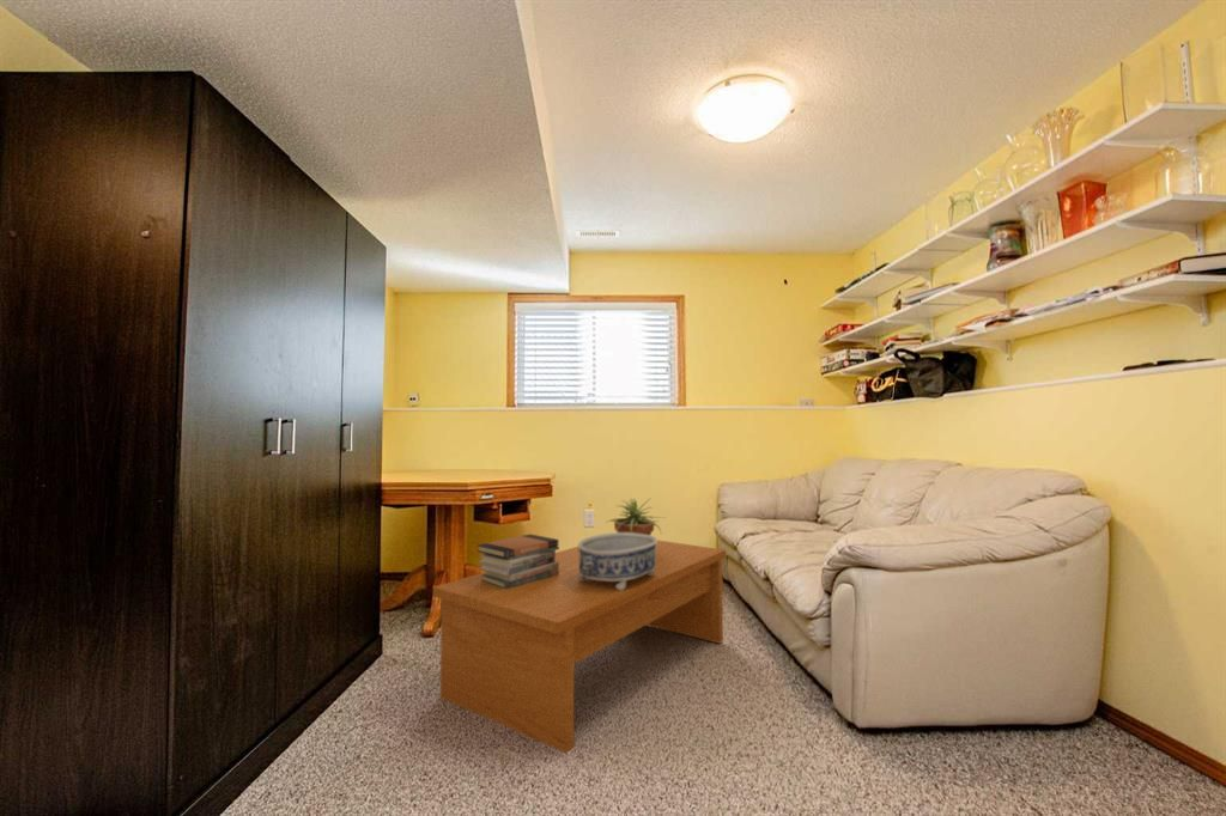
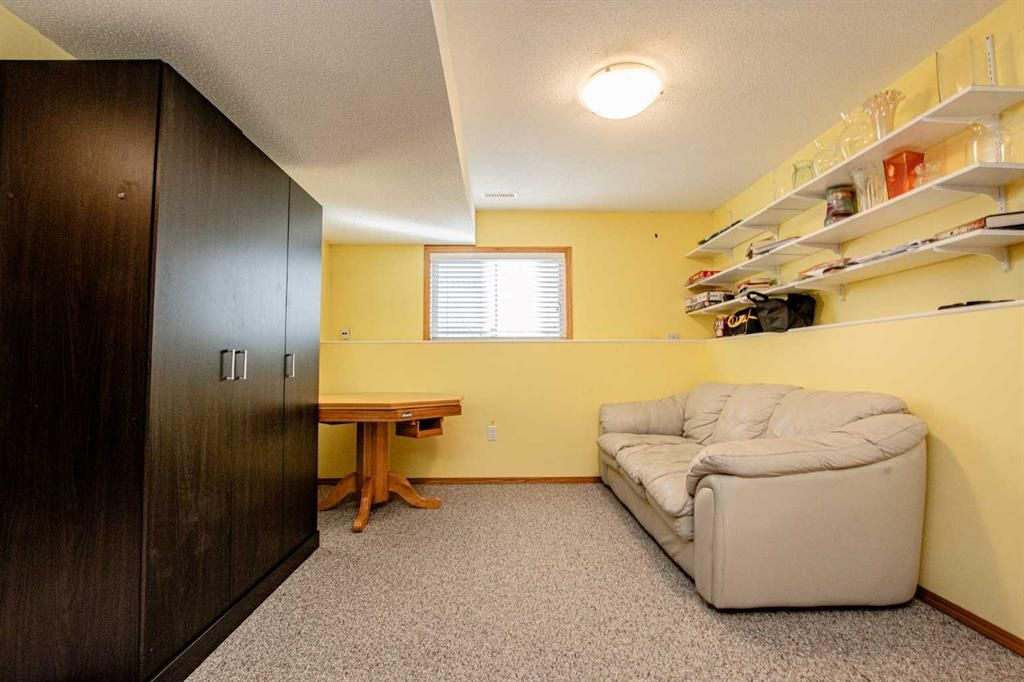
- decorative bowl [577,531,658,590]
- book stack [475,532,560,589]
- potted plant [605,497,666,536]
- coffee table [432,538,727,754]
